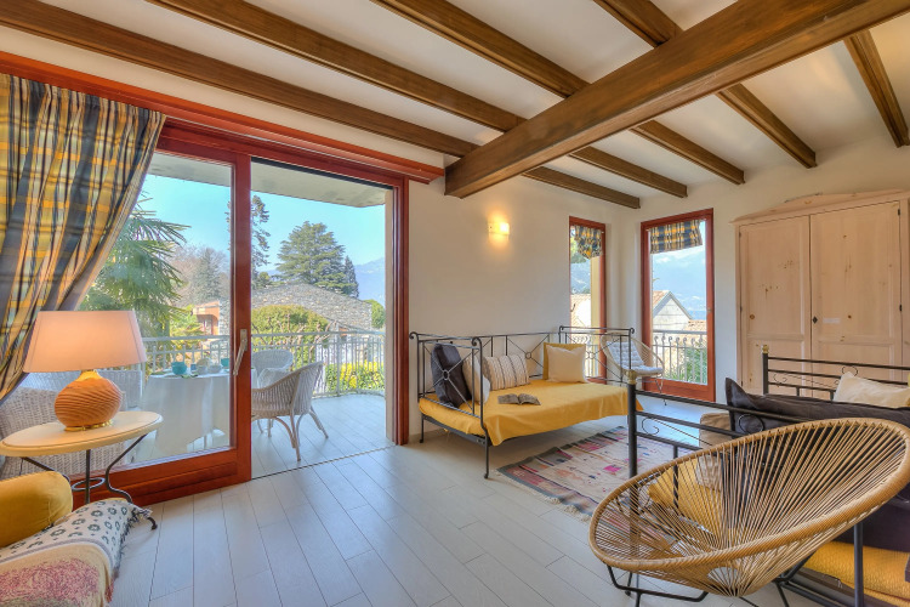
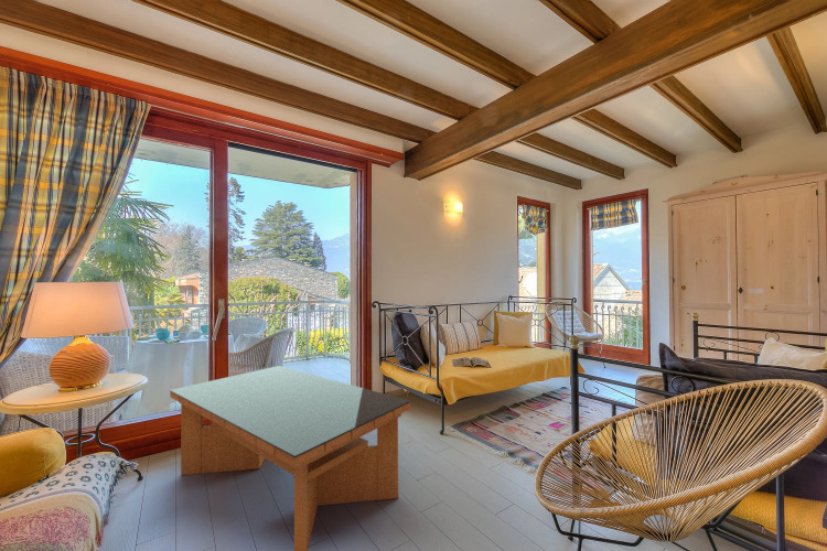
+ coffee table [169,365,411,551]
